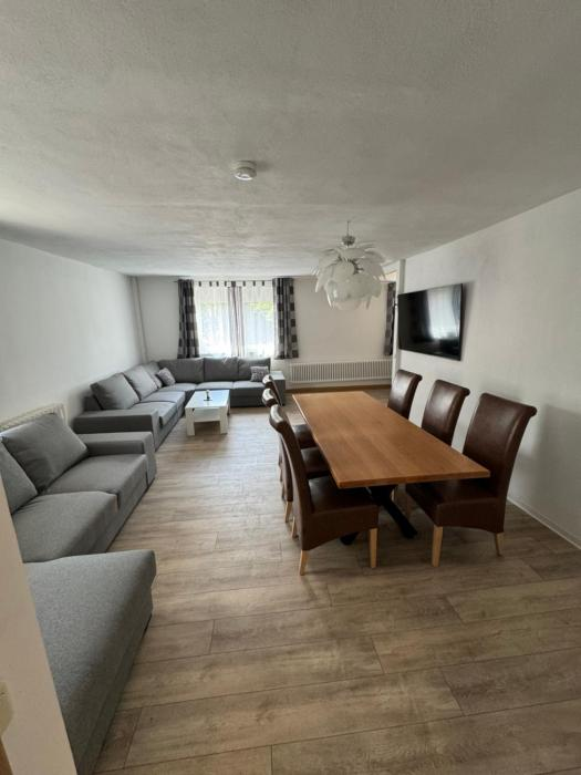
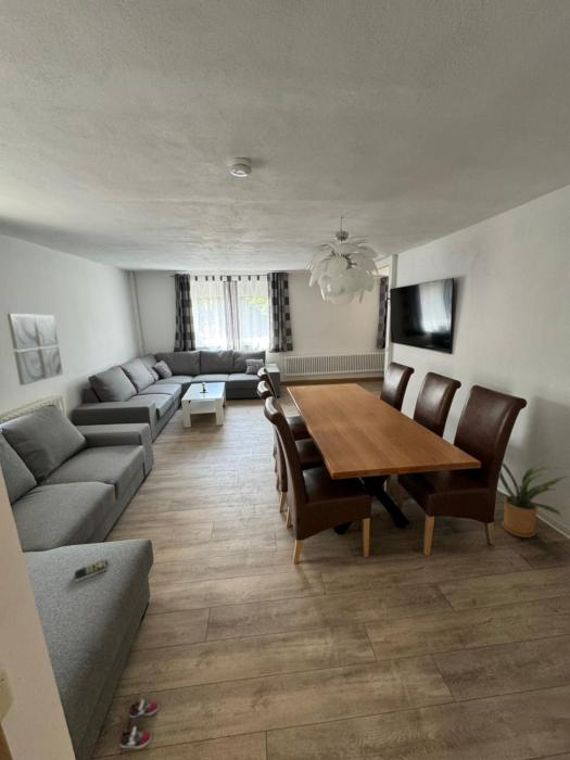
+ wall art [7,313,64,387]
+ remote control [74,558,110,582]
+ sneaker [119,698,161,749]
+ house plant [495,461,569,539]
